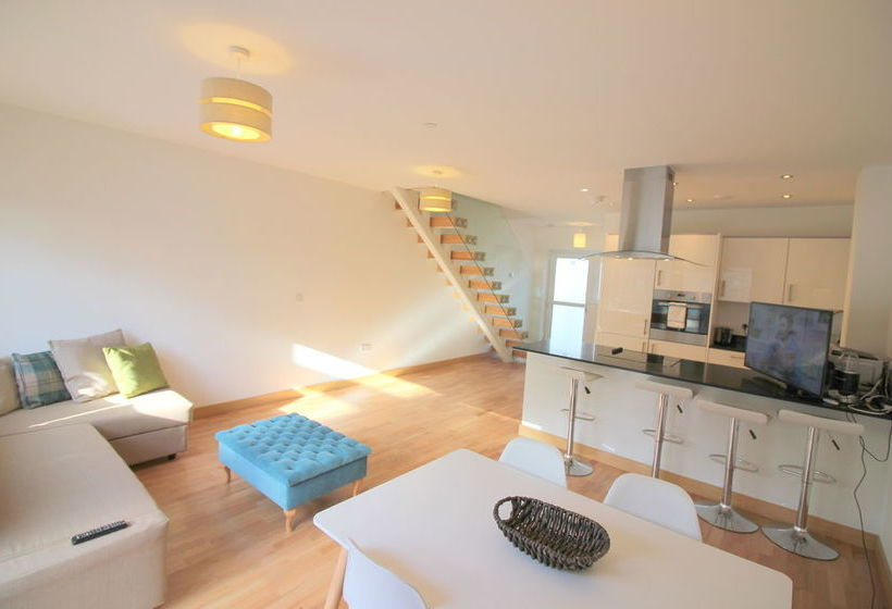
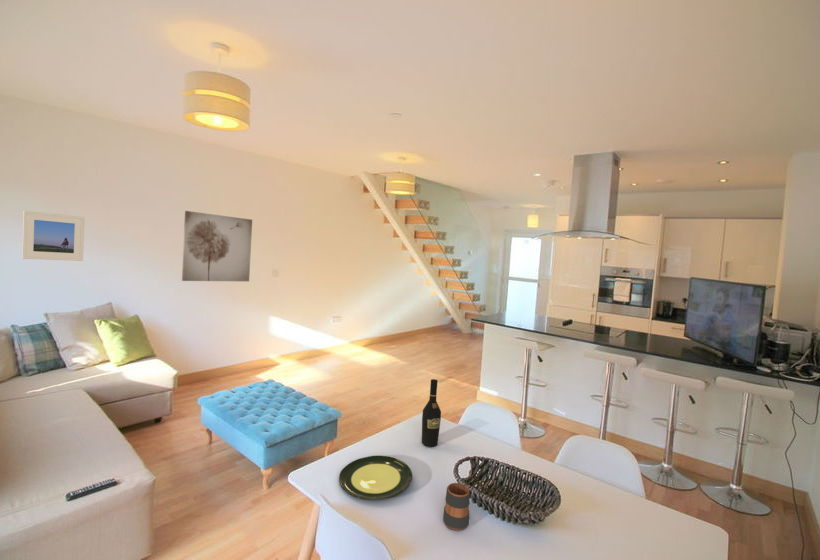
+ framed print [21,210,85,262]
+ wine bottle [421,378,442,448]
+ wall art [181,210,253,282]
+ mug [442,482,471,531]
+ plate [338,455,413,501]
